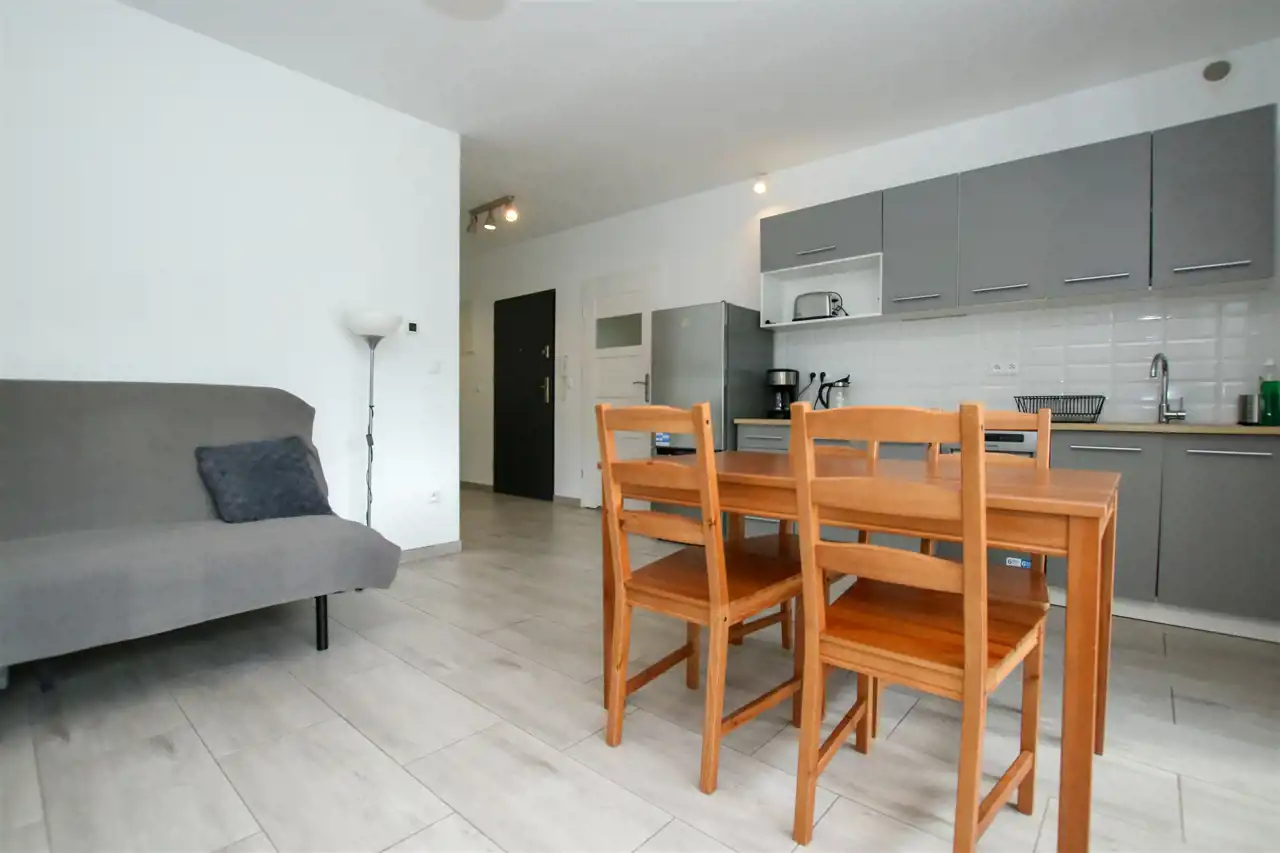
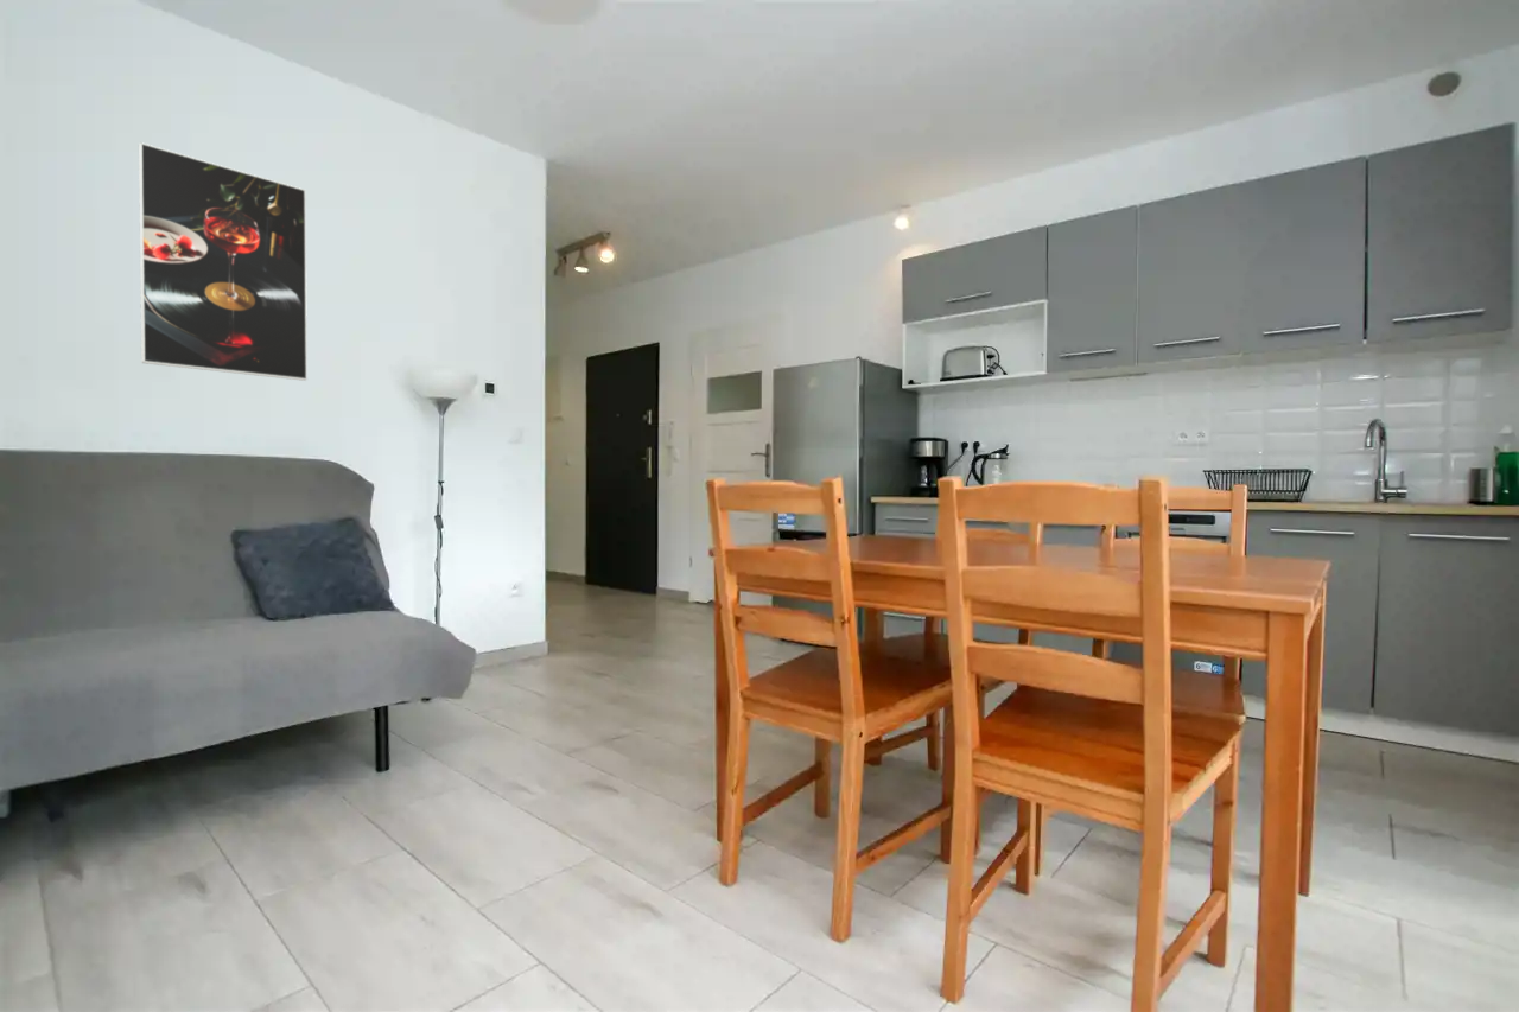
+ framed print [138,141,309,382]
